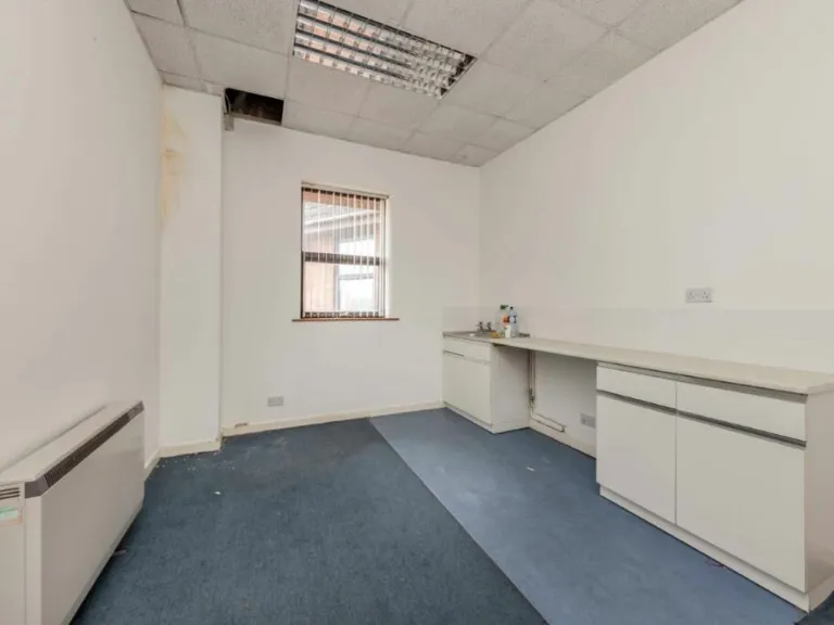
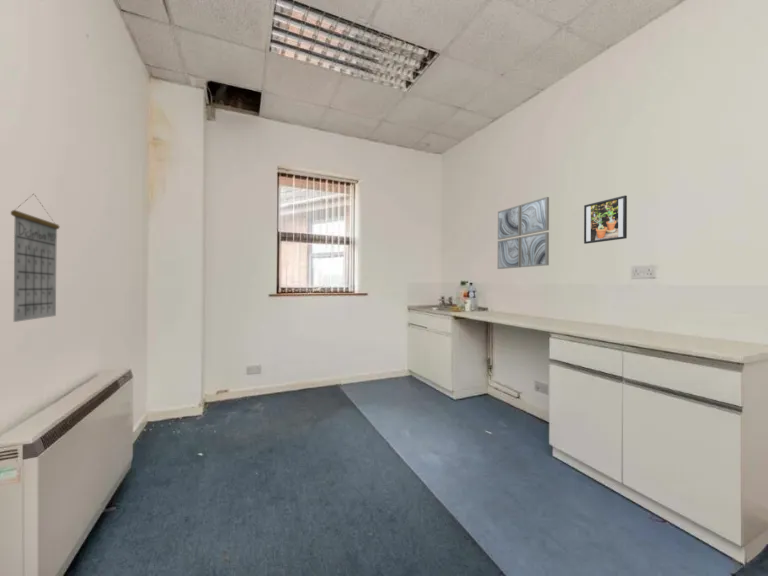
+ wall art [497,196,550,270]
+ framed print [583,194,628,245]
+ calendar [10,193,61,323]
